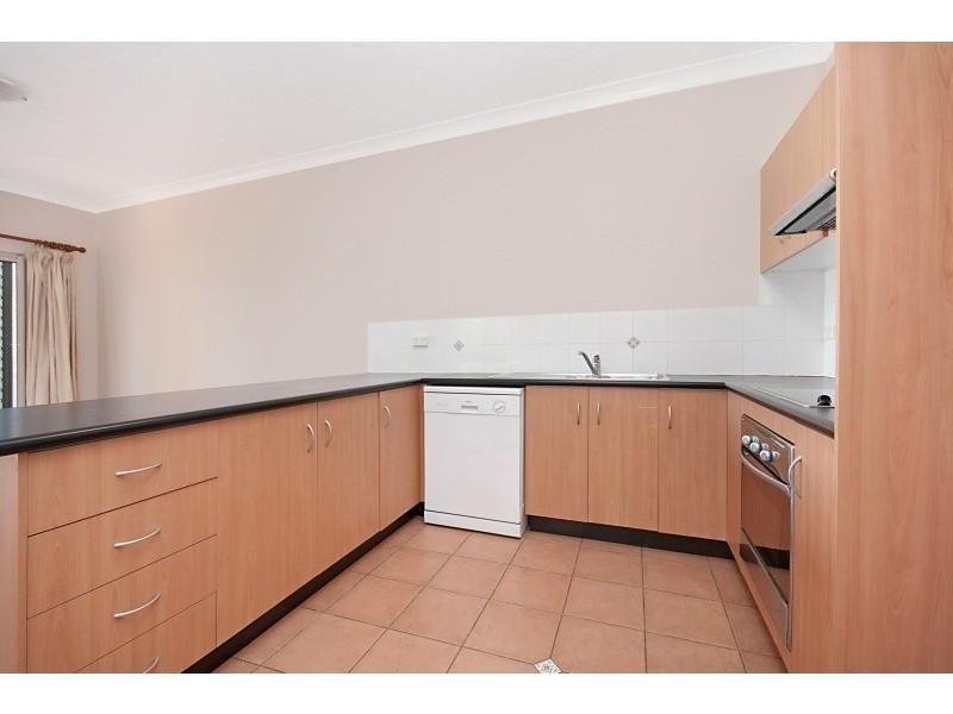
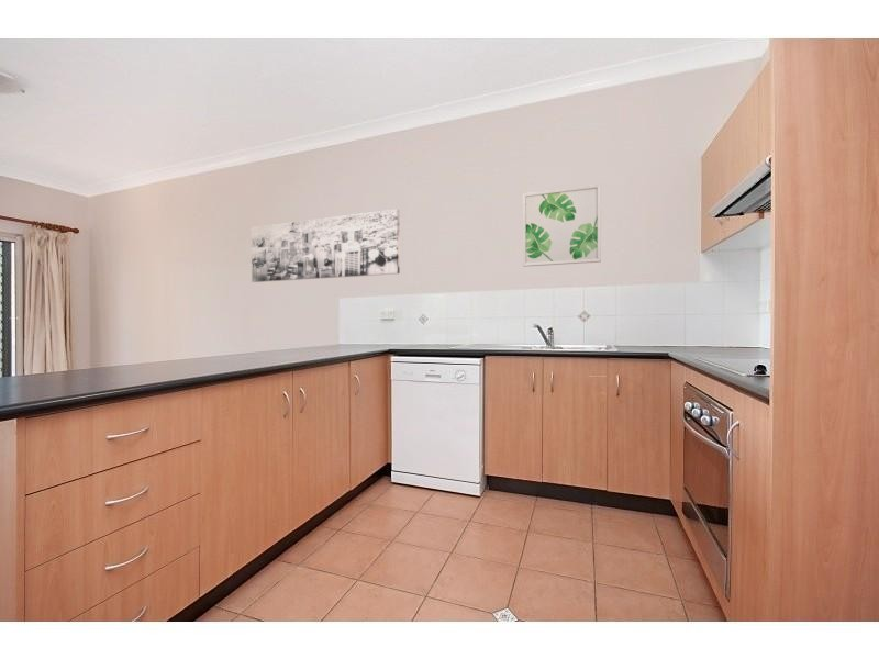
+ wall art [251,209,401,283]
+ wall art [522,183,602,268]
